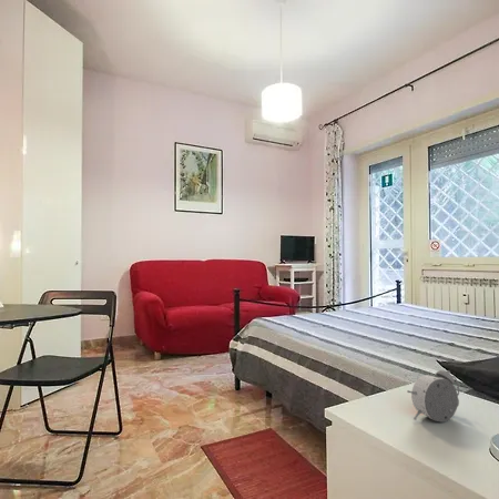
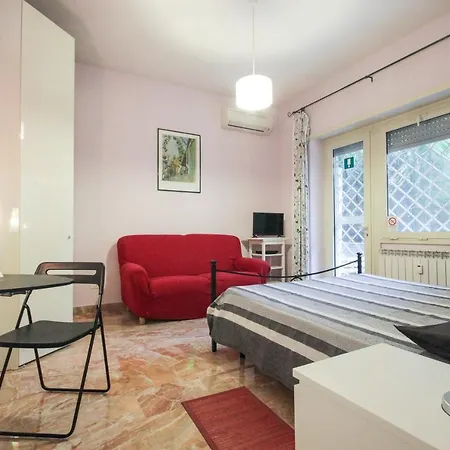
- alarm clock [406,369,460,422]
